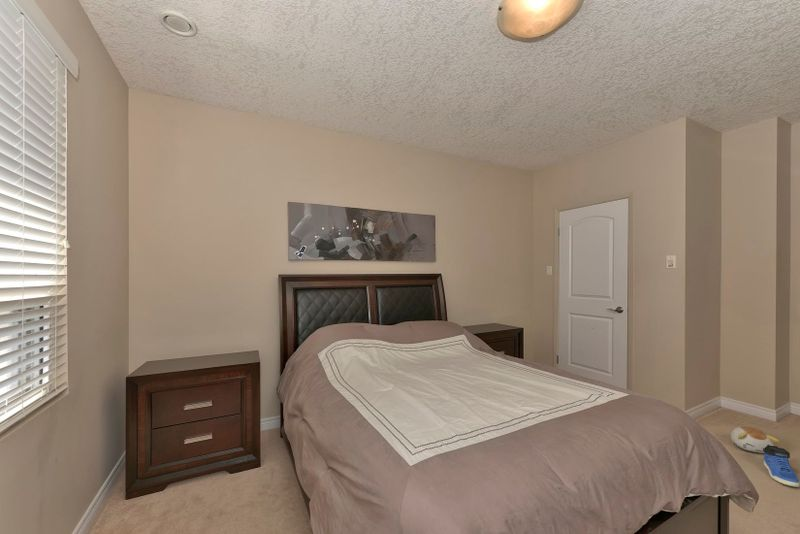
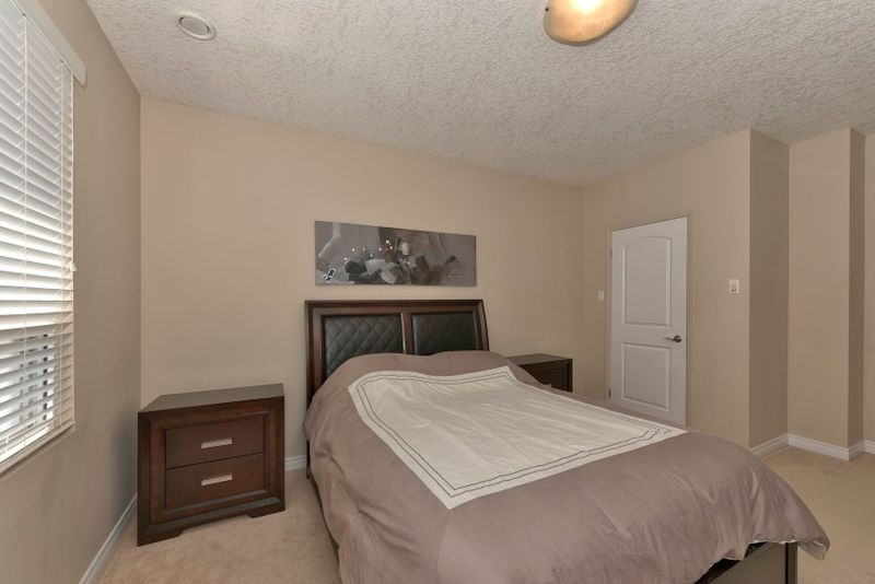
- plush toy [730,426,780,454]
- sneaker [763,445,800,488]
